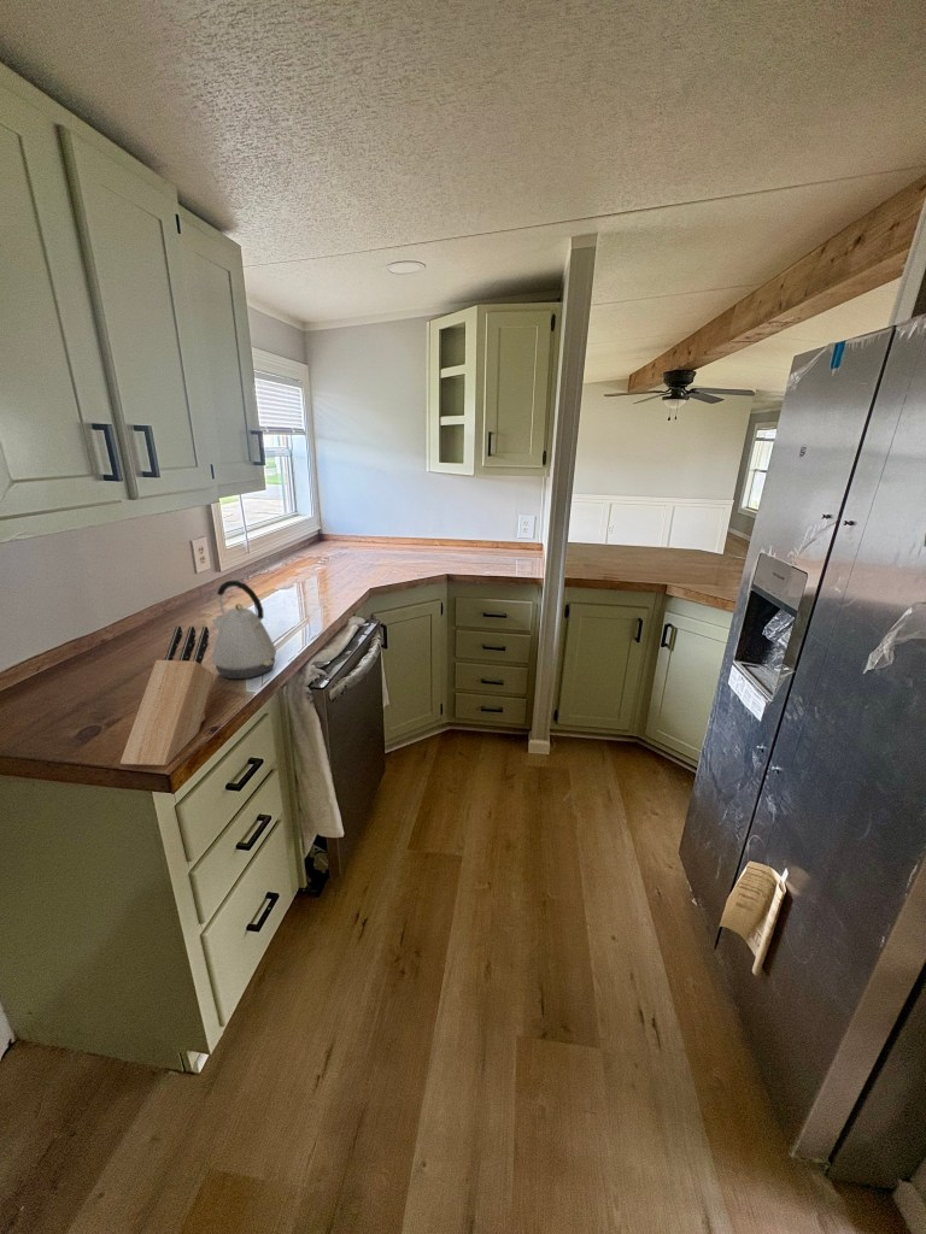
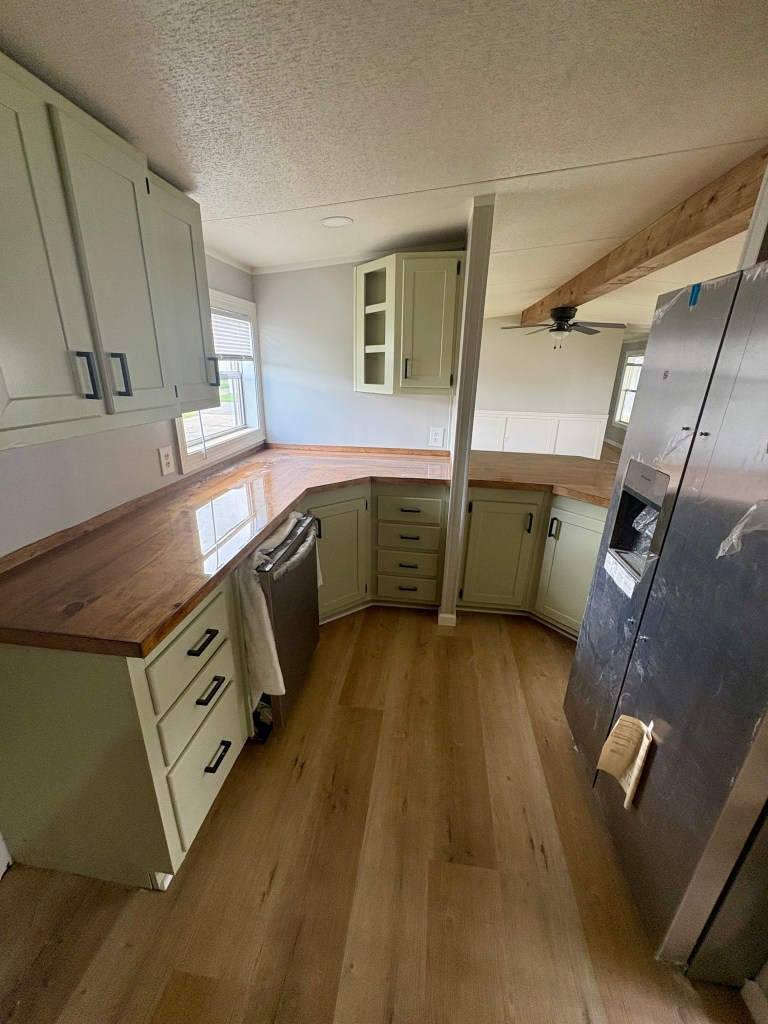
- kettle [211,580,277,680]
- knife block [119,625,215,766]
